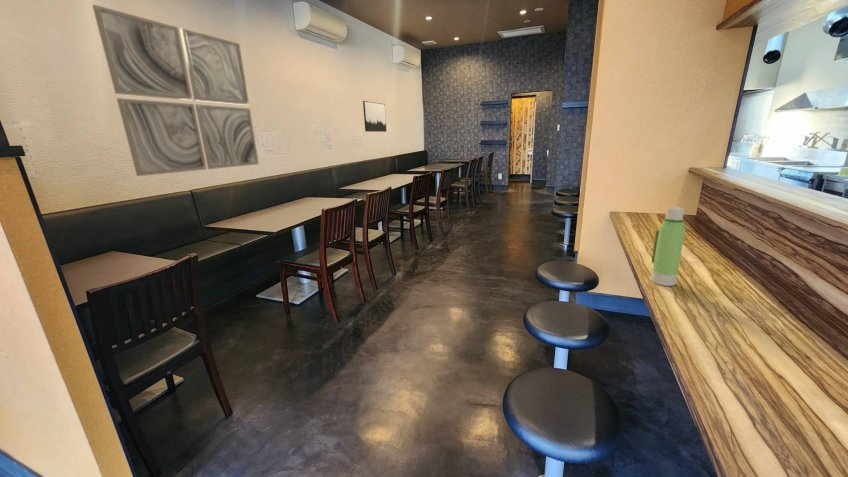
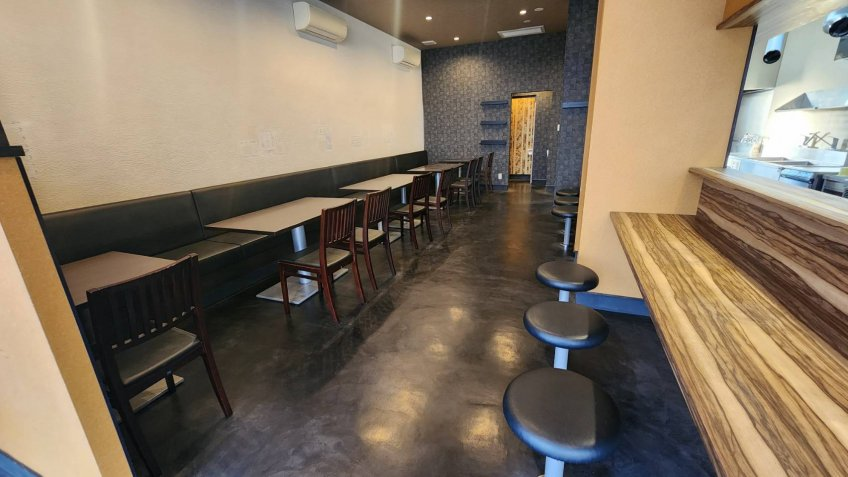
- wall art [91,4,260,177]
- wall art [362,100,387,133]
- water bottle [650,206,686,287]
